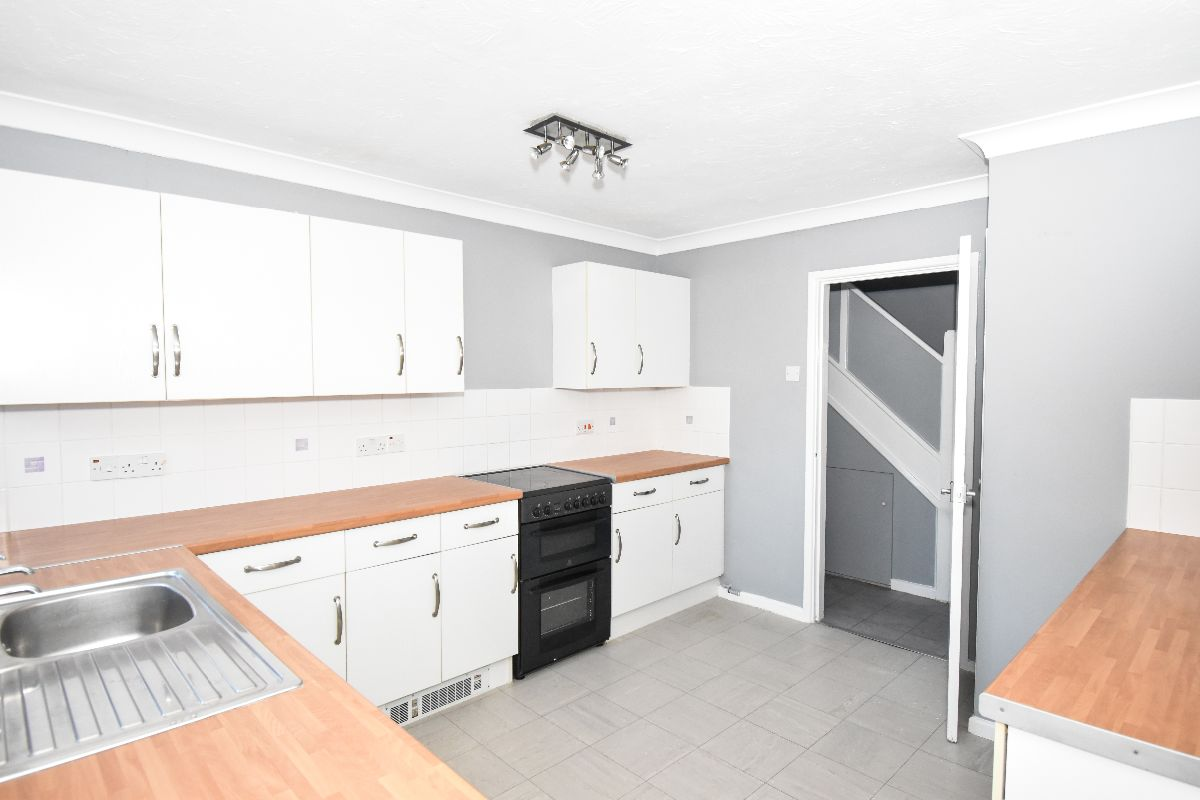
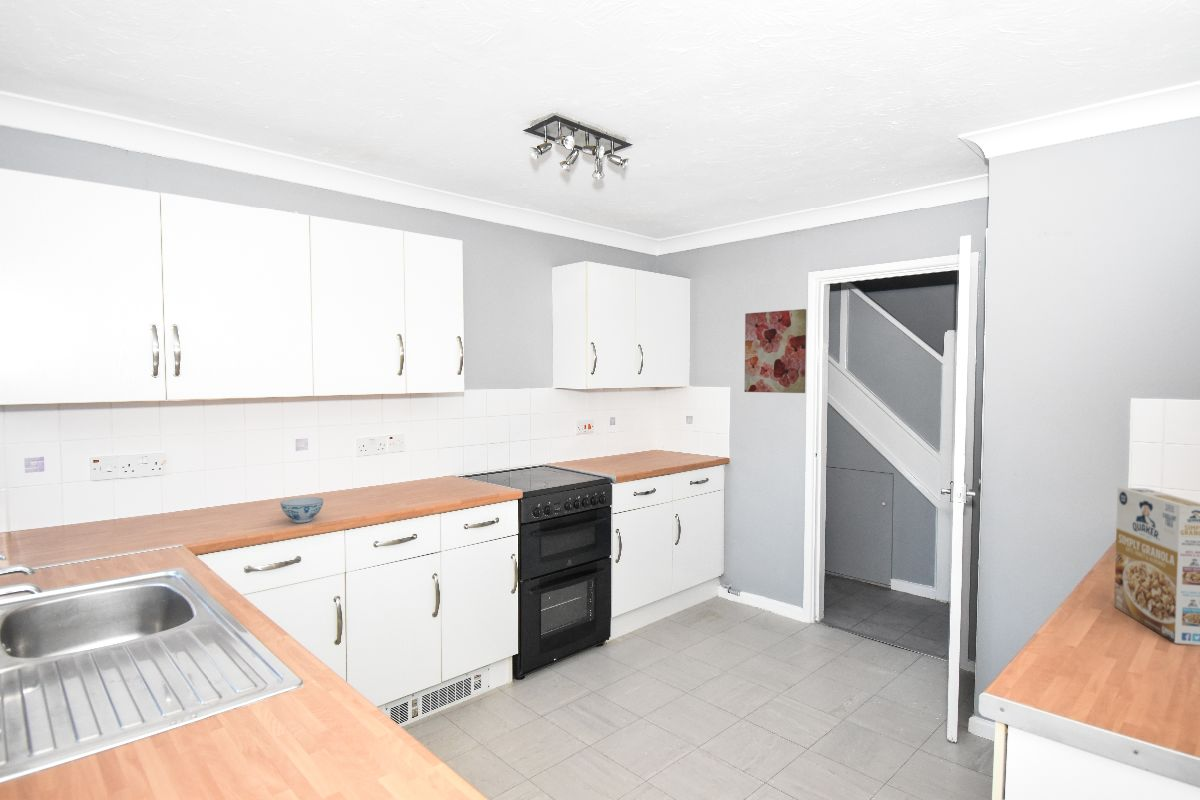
+ chinaware [279,496,325,524]
+ cereal box [1113,487,1200,646]
+ wall art [743,308,807,394]
